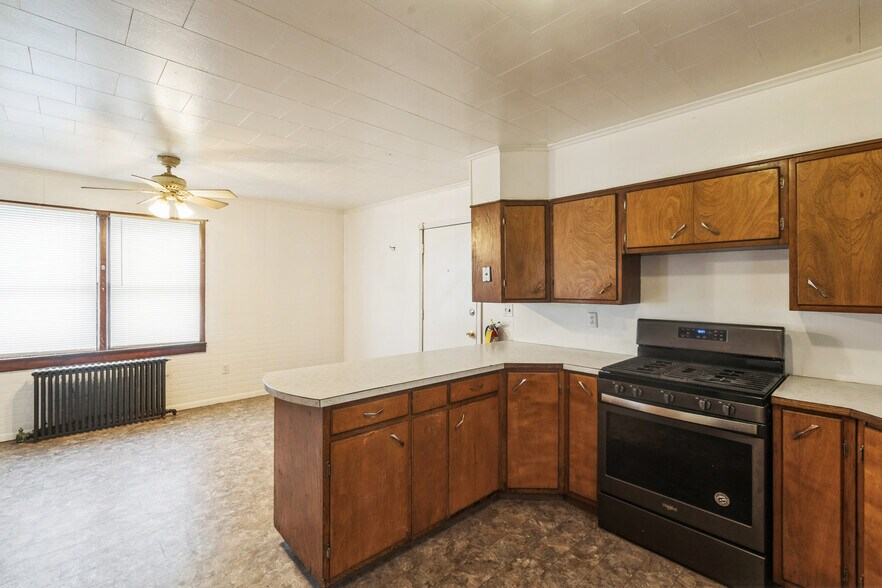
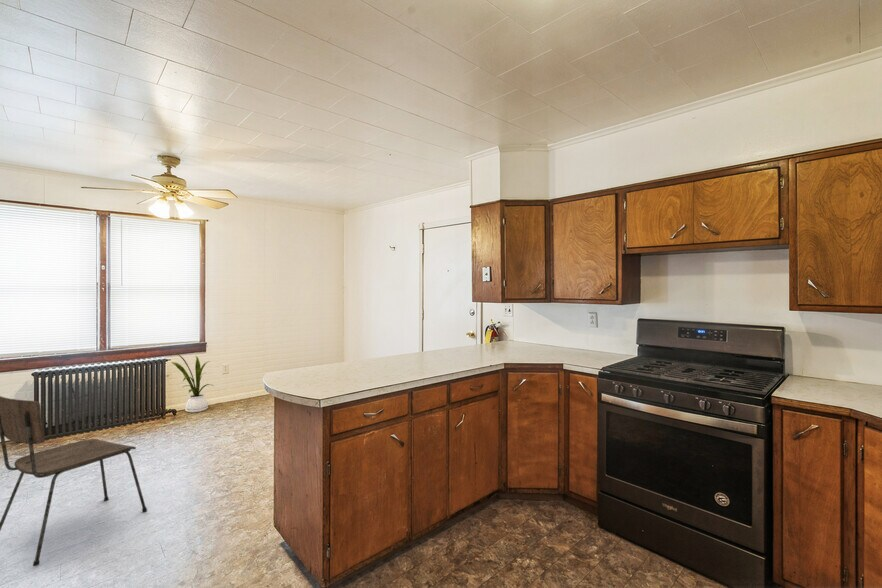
+ dining chair [0,395,148,567]
+ house plant [171,352,214,413]
